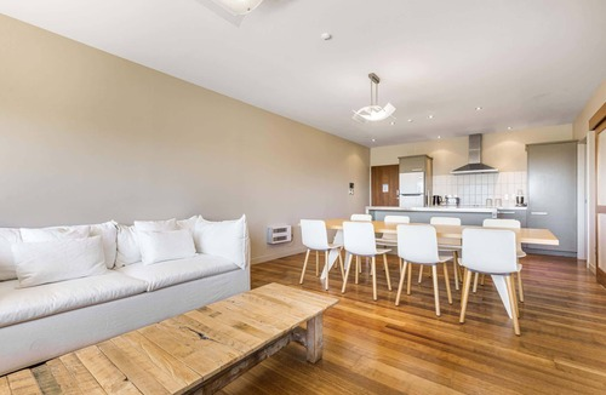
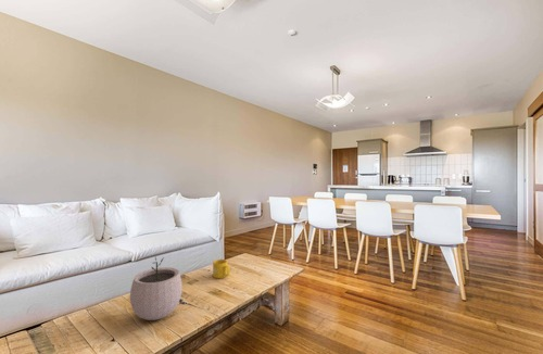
+ plant pot [129,256,184,321]
+ mug [212,258,231,279]
